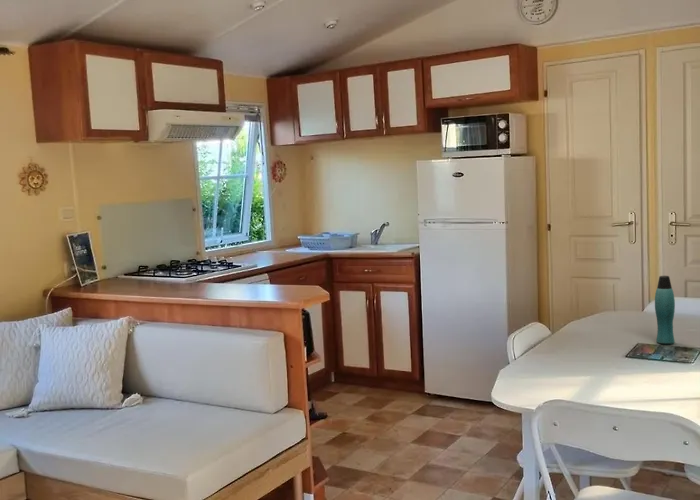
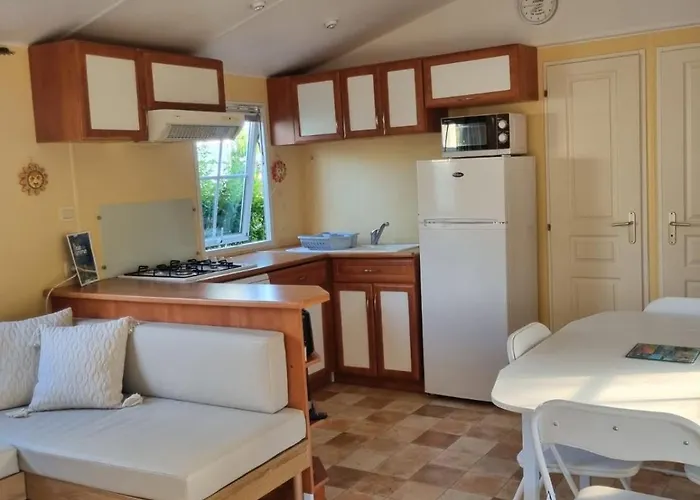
- bottle [654,275,676,345]
